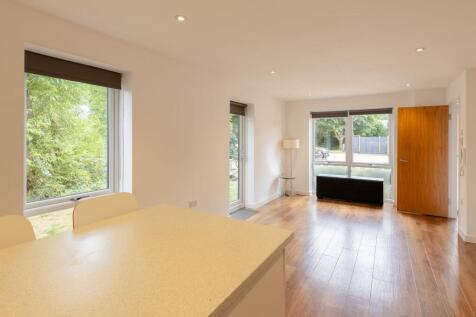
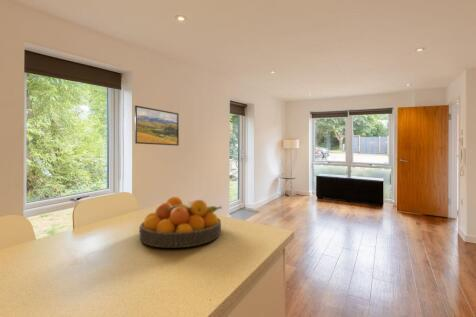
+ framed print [134,105,180,147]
+ fruit bowl [138,196,223,249]
